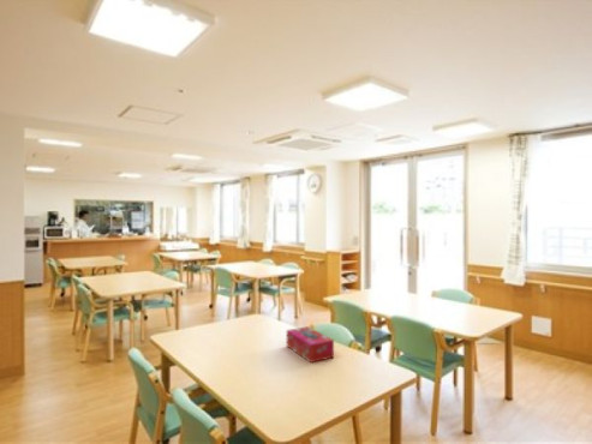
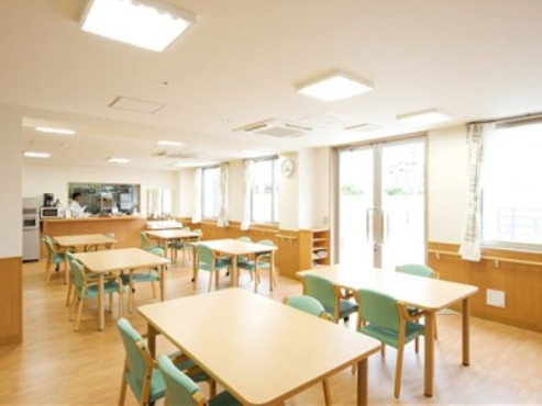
- tissue box [286,325,335,364]
